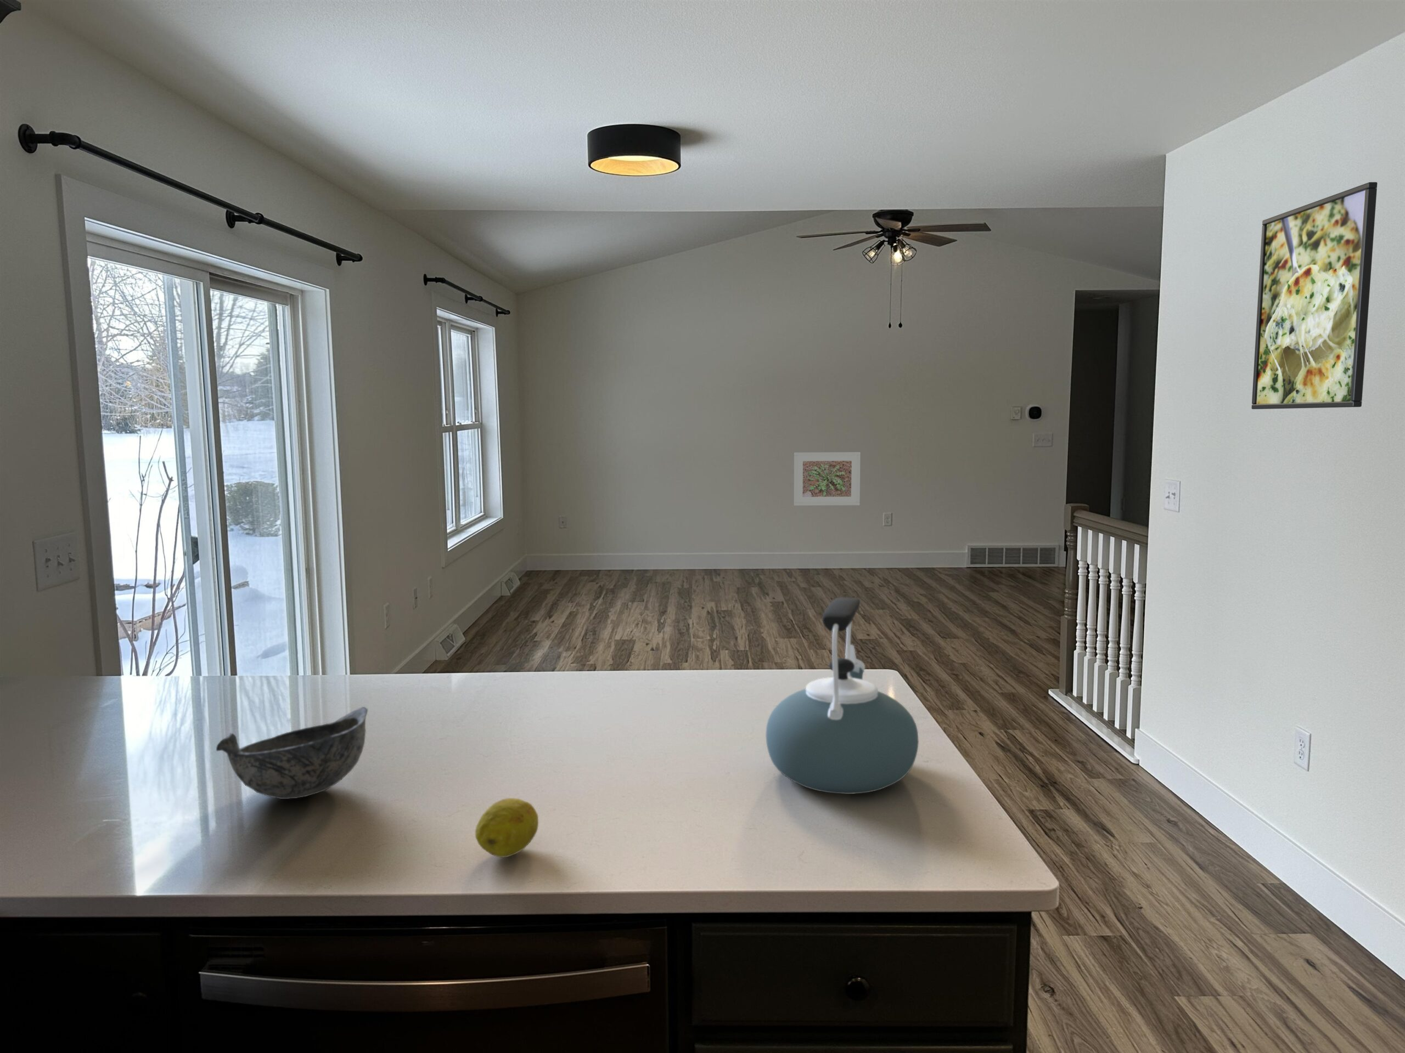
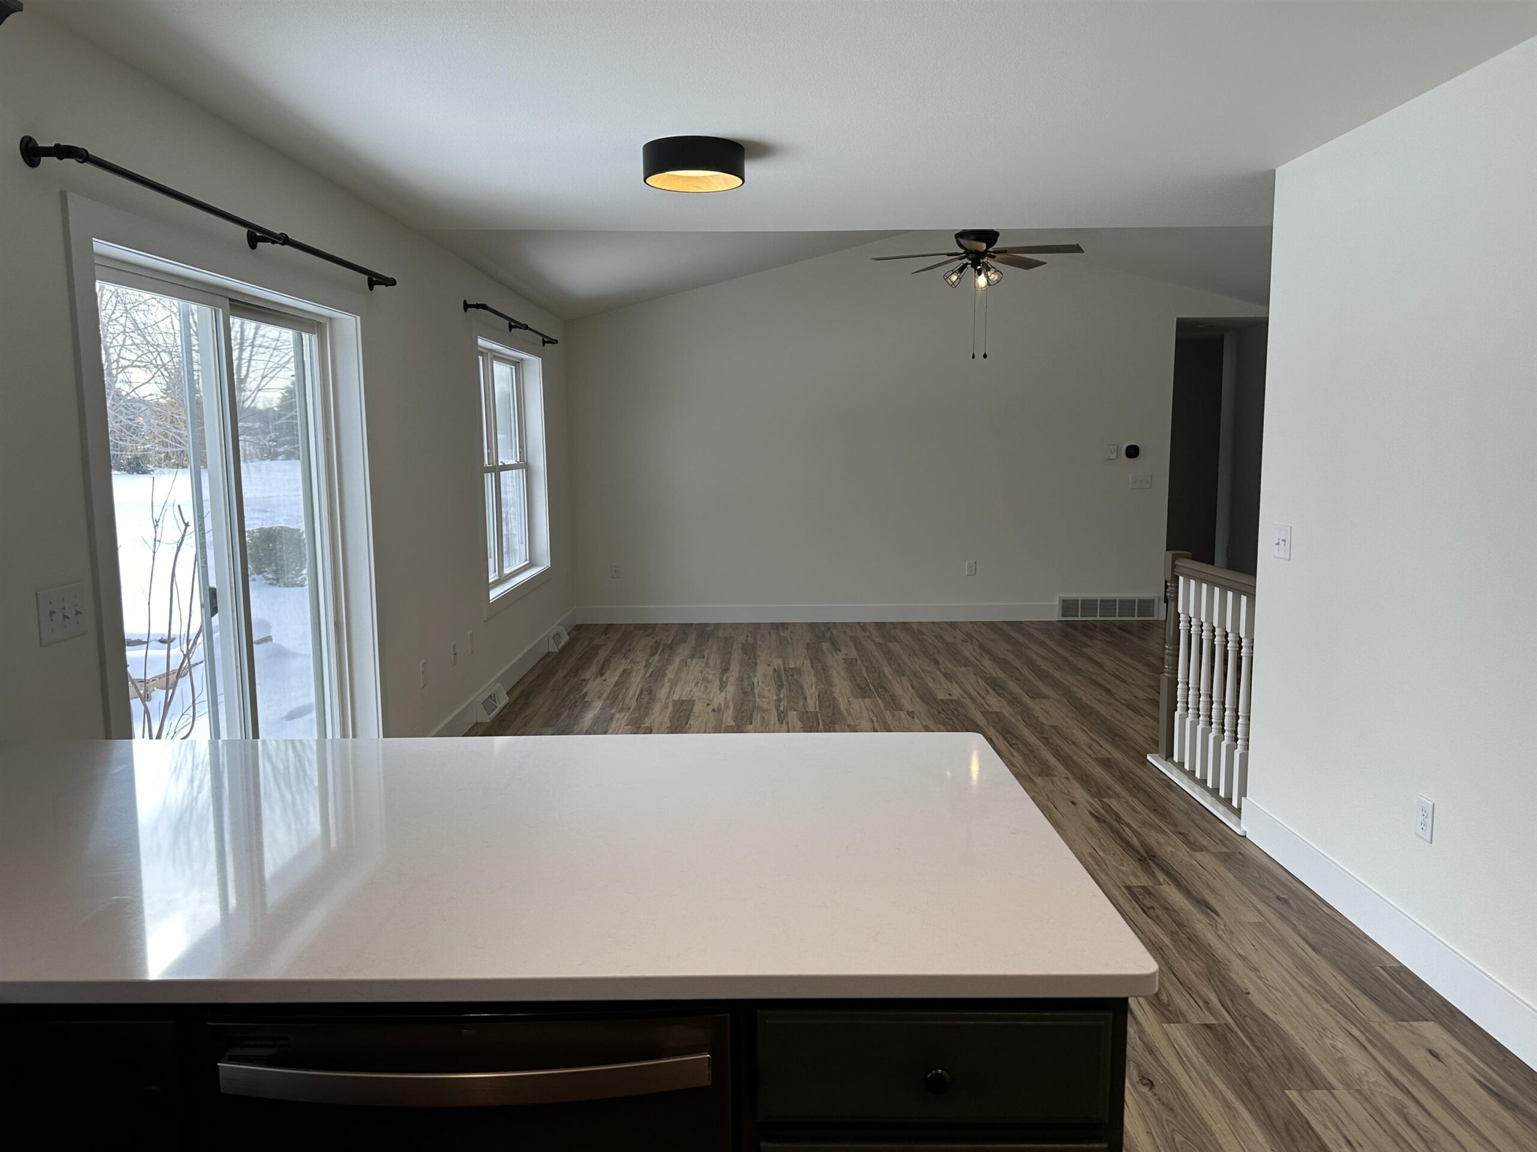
- kettle [766,596,919,794]
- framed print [793,451,861,507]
- bowl [216,707,368,800]
- fruit [475,797,539,857]
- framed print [1251,181,1377,409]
